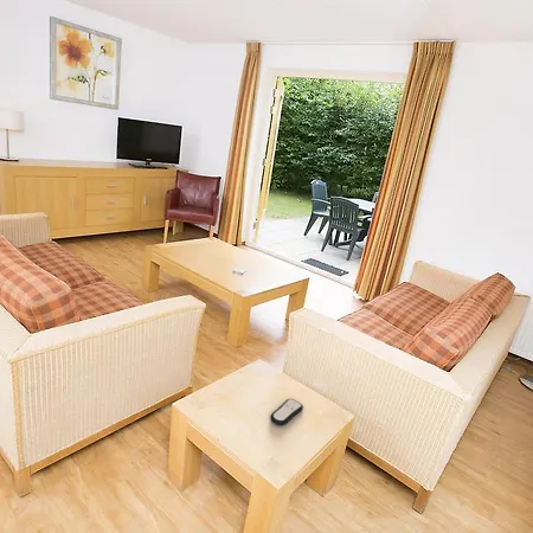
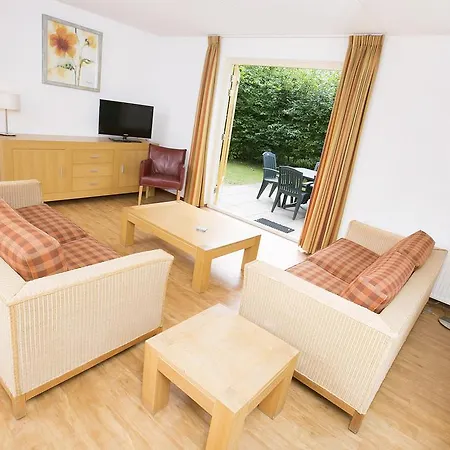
- remote control [269,398,304,426]
